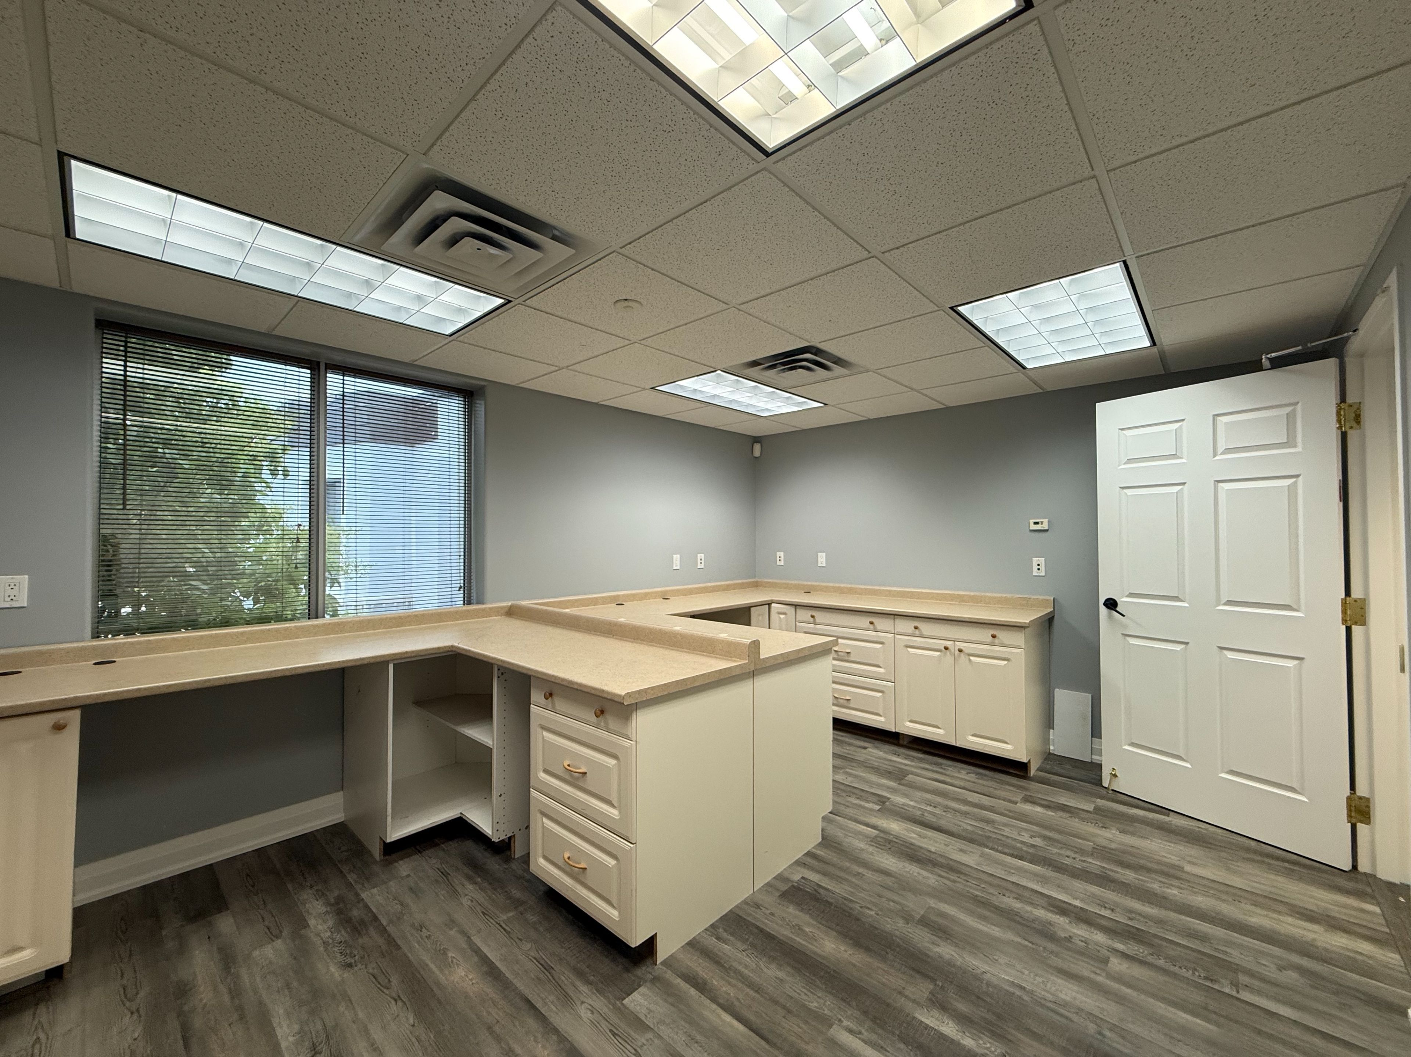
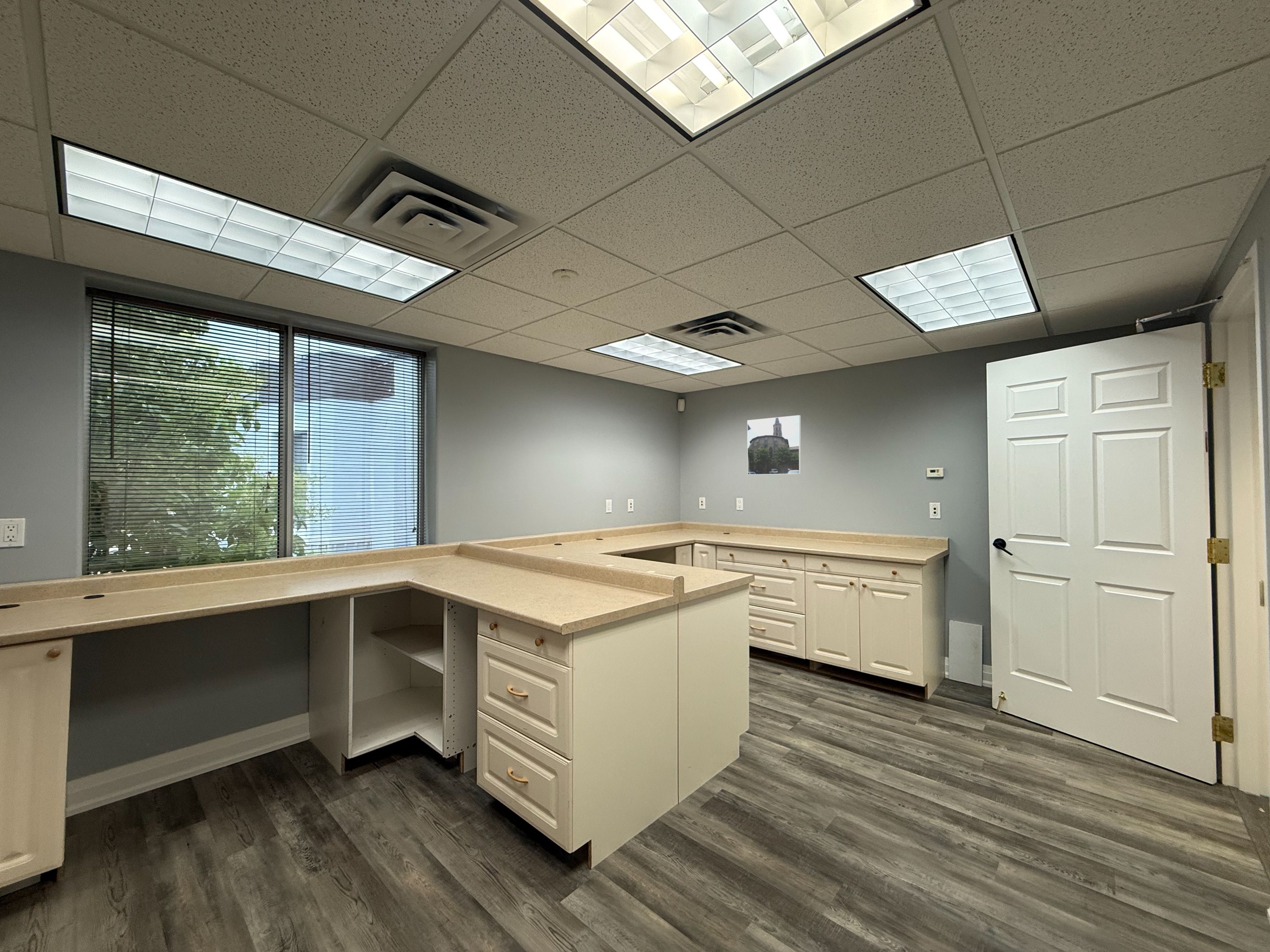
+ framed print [747,415,801,475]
